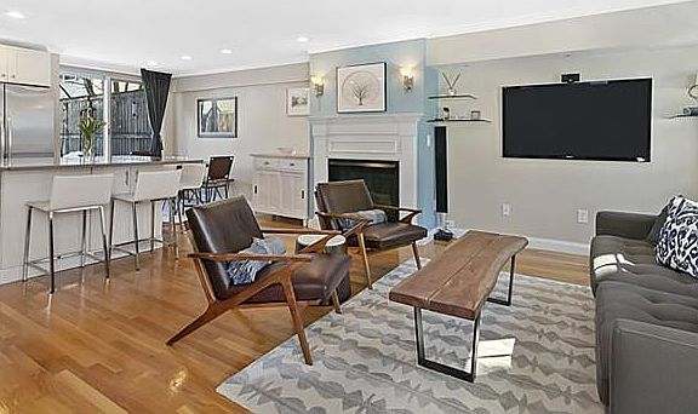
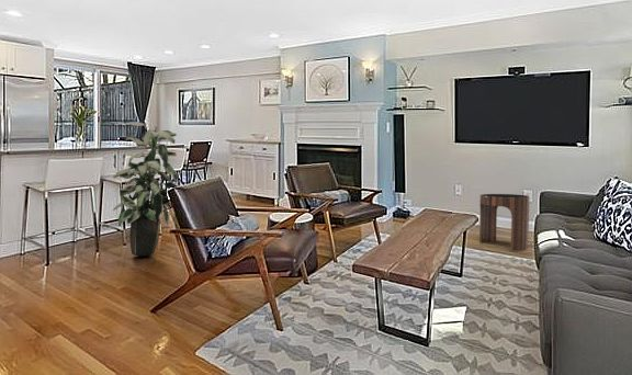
+ indoor plant [112,121,179,257]
+ side table [478,193,531,251]
